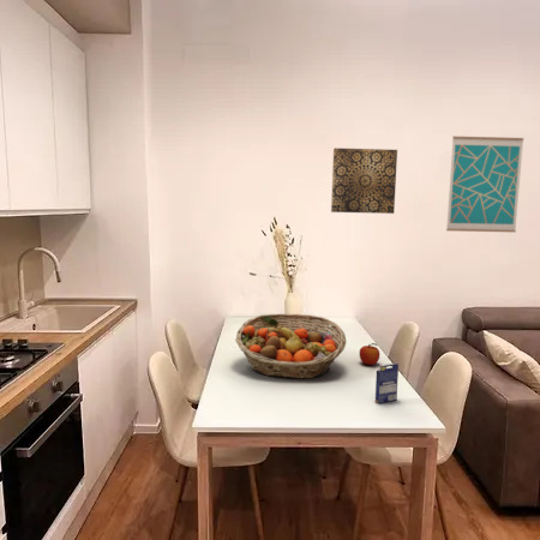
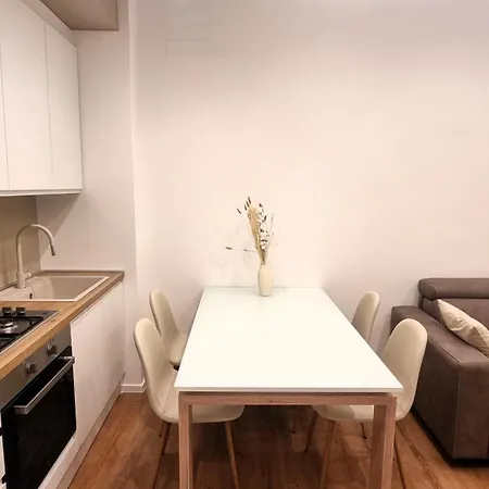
- wall art [330,146,398,215]
- wall art [445,136,524,233]
- fruit basket [234,313,347,380]
- small box [374,362,400,404]
- fruit [358,342,380,366]
